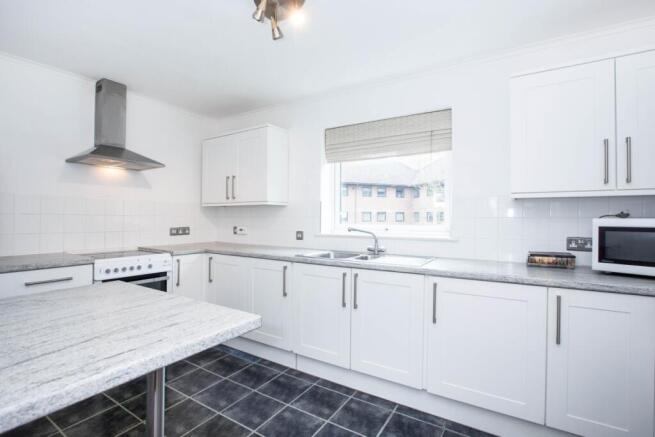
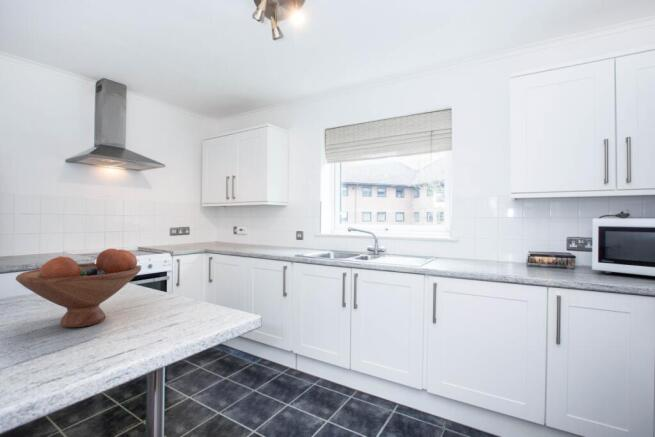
+ fruit bowl [15,248,142,328]
